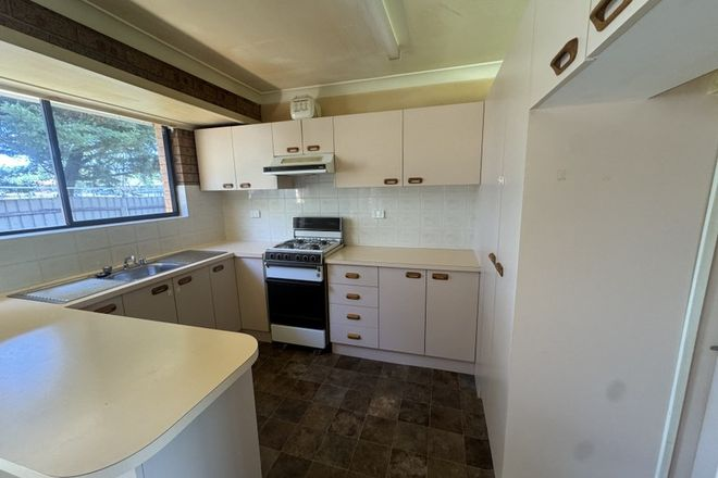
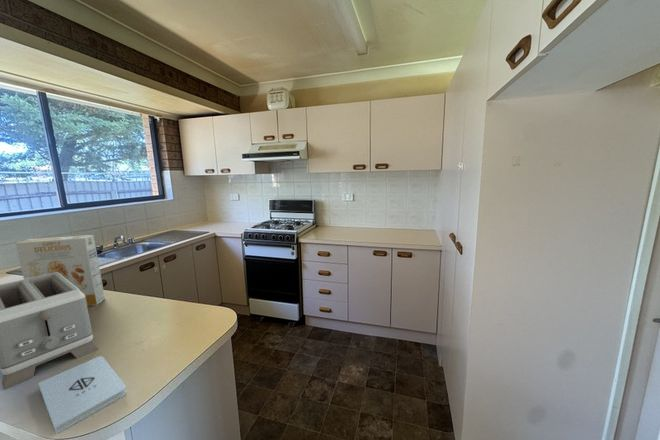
+ cereal box [15,234,106,307]
+ toaster [0,272,99,390]
+ notepad [37,355,127,435]
